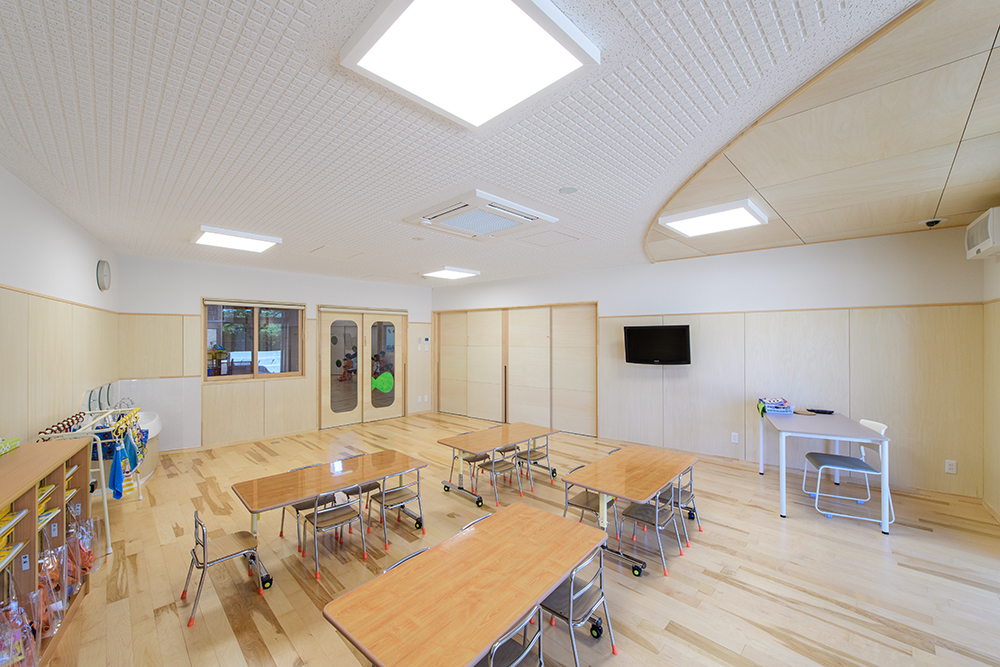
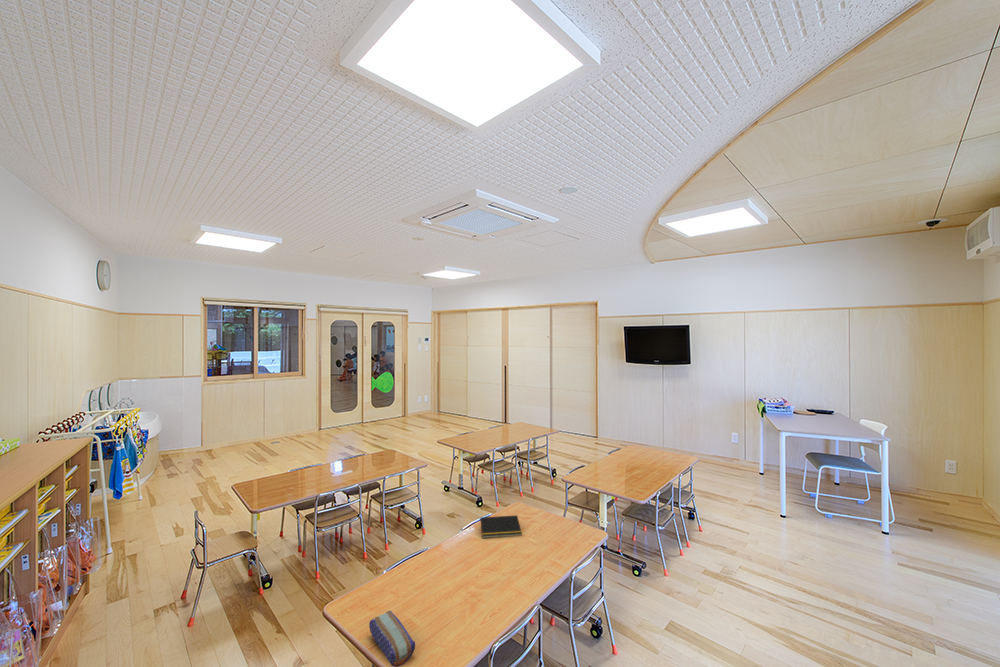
+ notepad [478,514,523,539]
+ pencil case [368,610,416,667]
